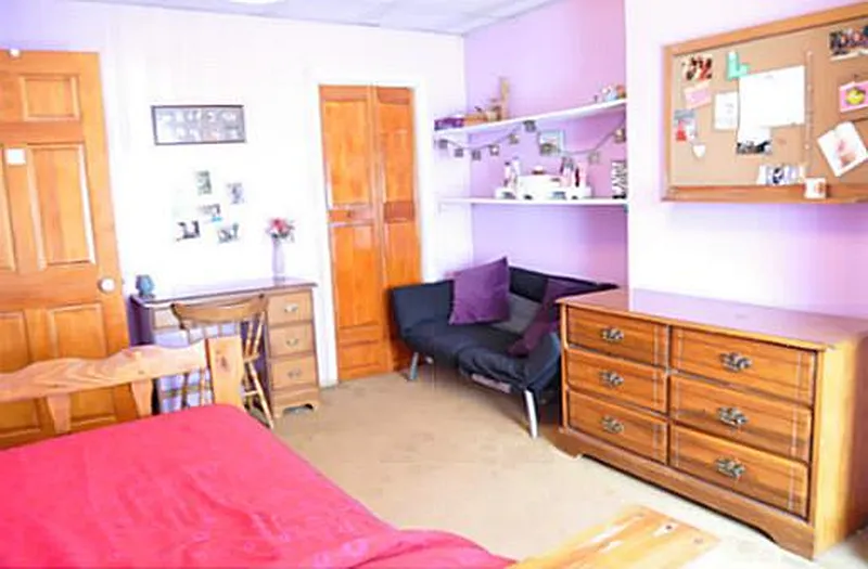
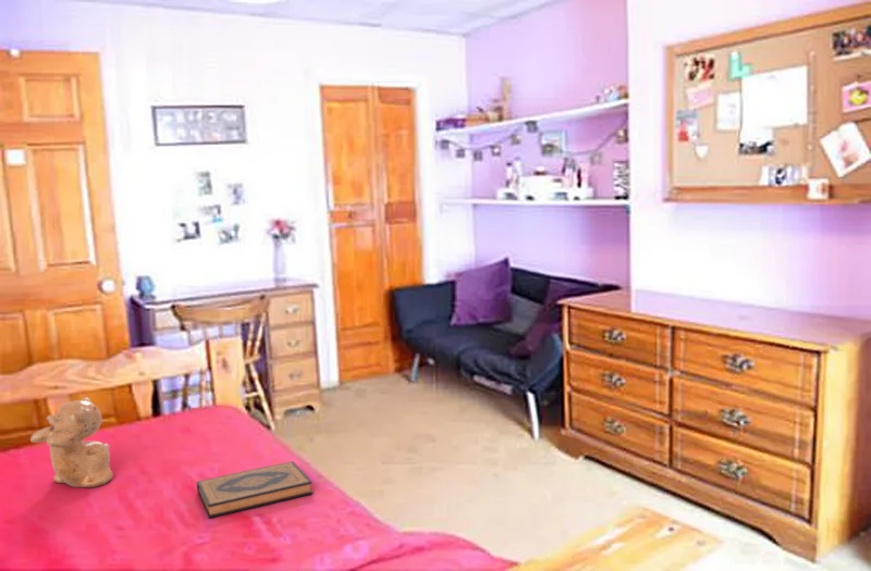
+ teddy bear [29,396,114,488]
+ hardback book [196,460,314,519]
